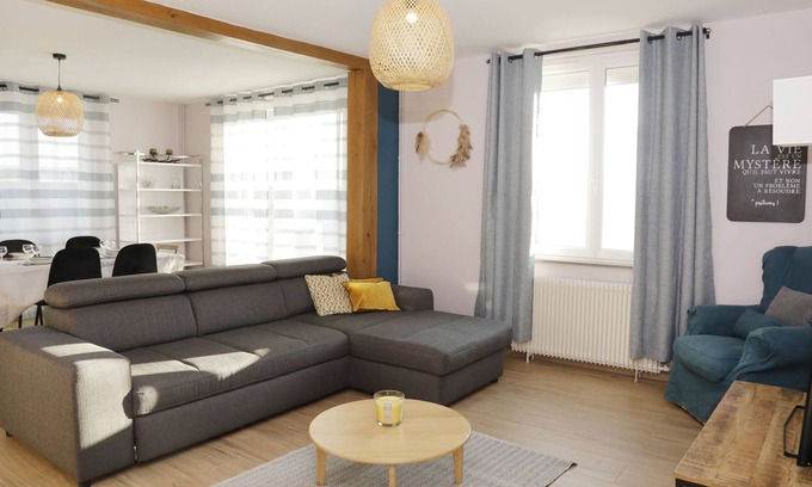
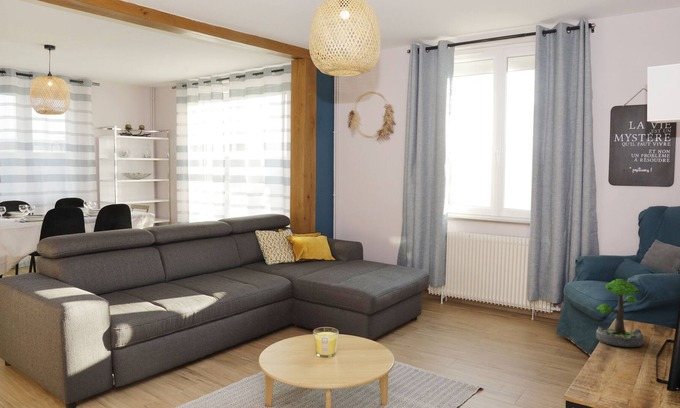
+ plant [595,278,645,348]
